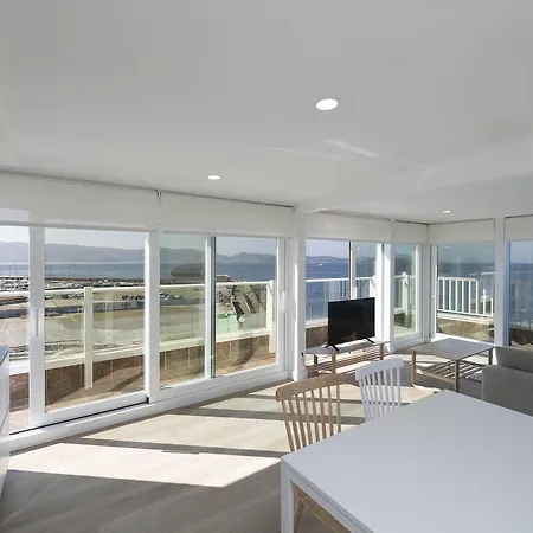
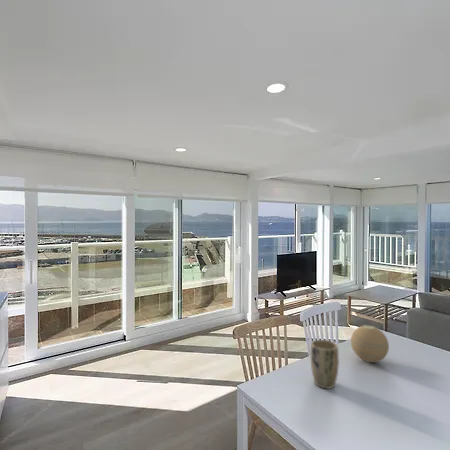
+ plant pot [310,339,340,390]
+ decorative orb [350,324,390,363]
